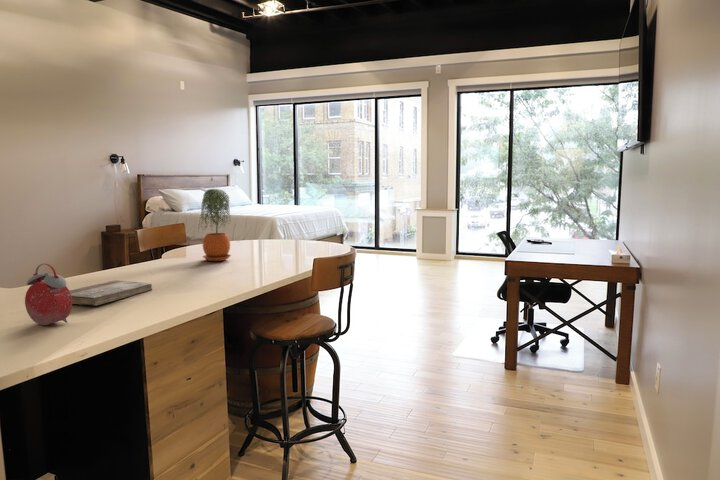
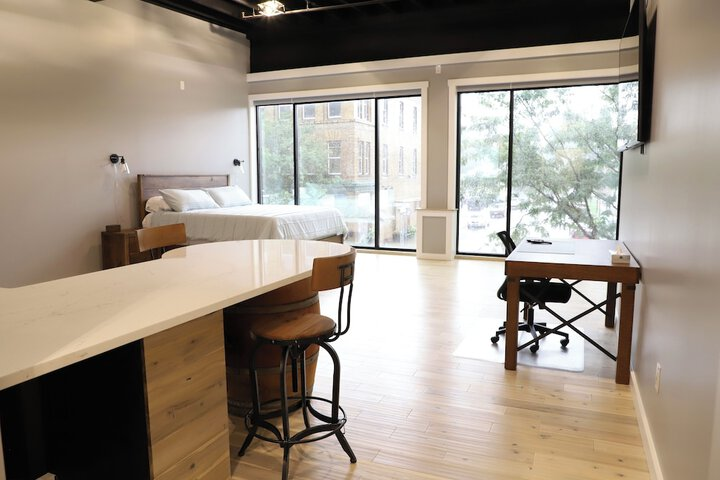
- potted plant [197,188,232,262]
- book [69,279,153,307]
- alarm clock [24,263,73,326]
